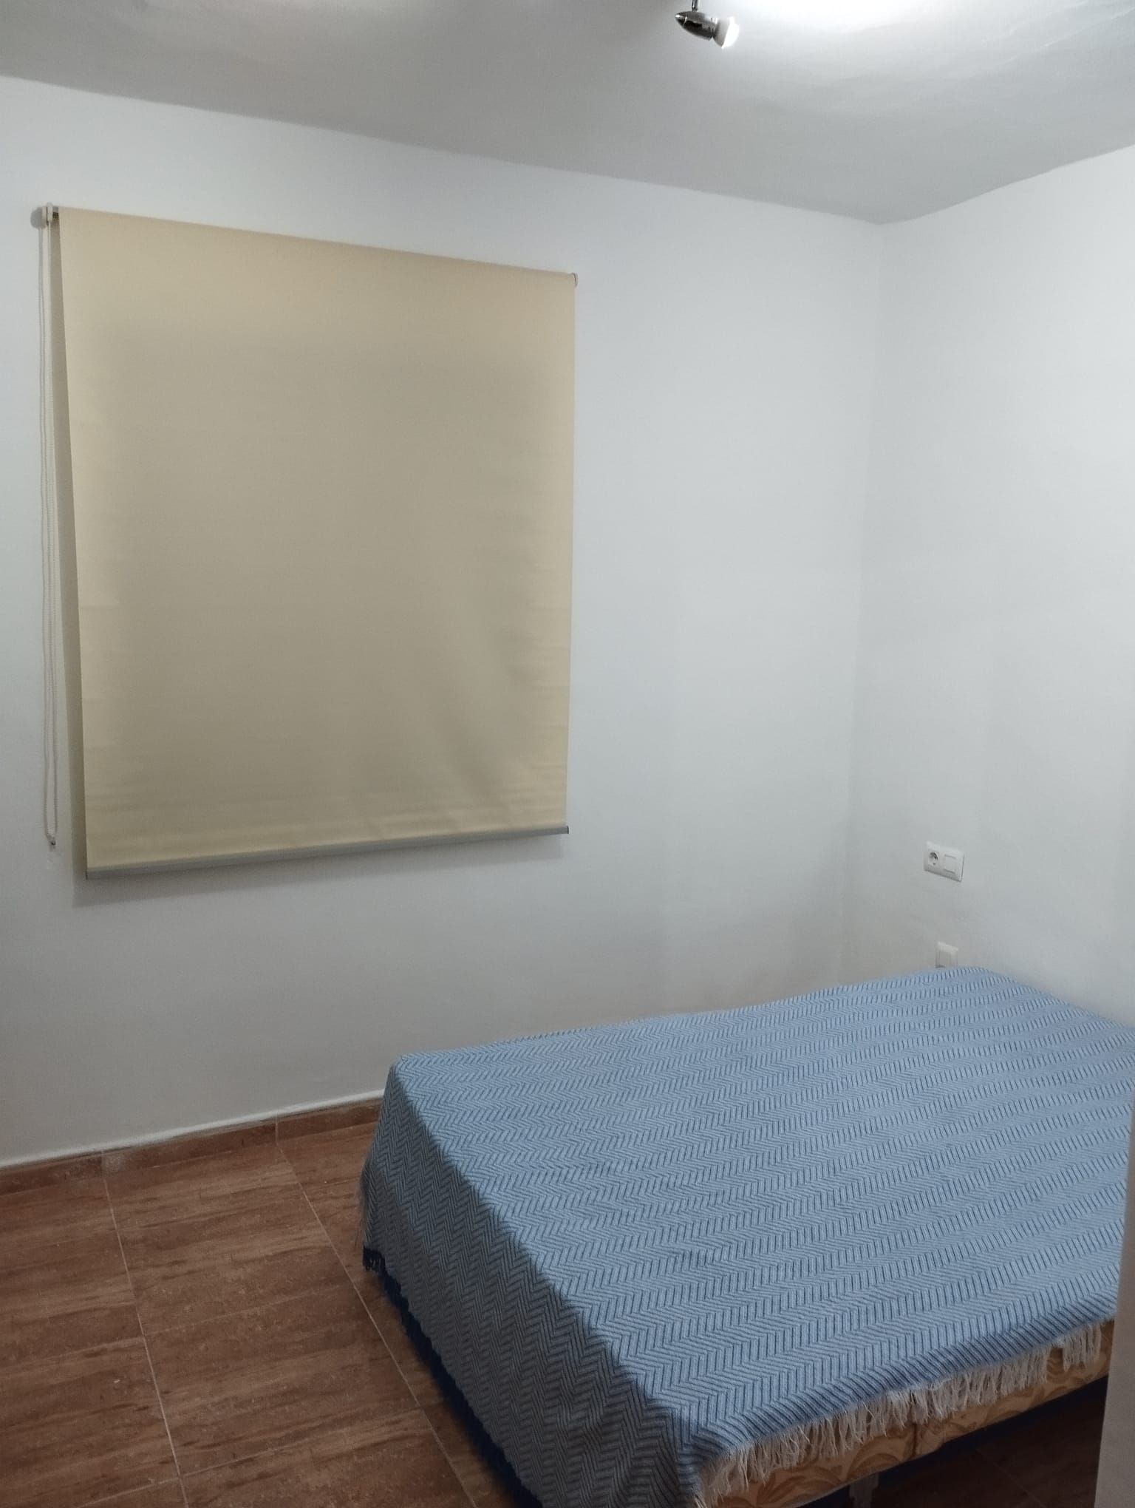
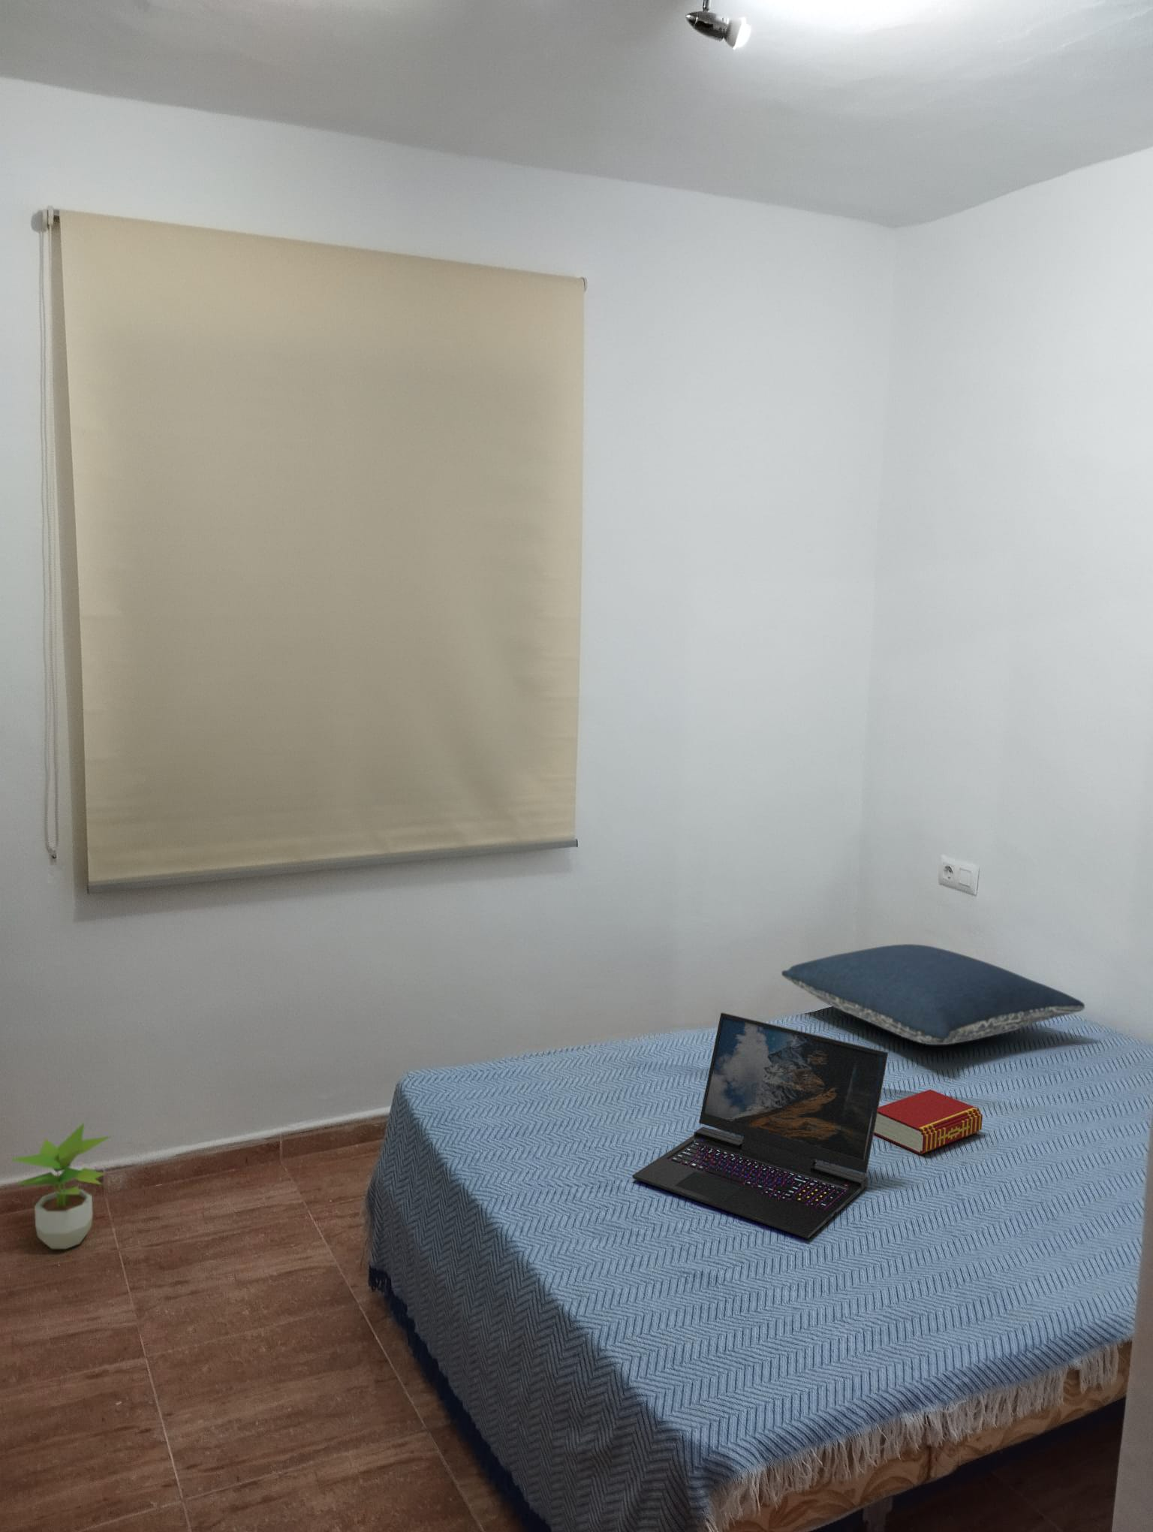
+ potted plant [8,1121,114,1250]
+ pillow [781,943,1085,1045]
+ laptop [631,1011,889,1239]
+ book [873,1089,983,1155]
